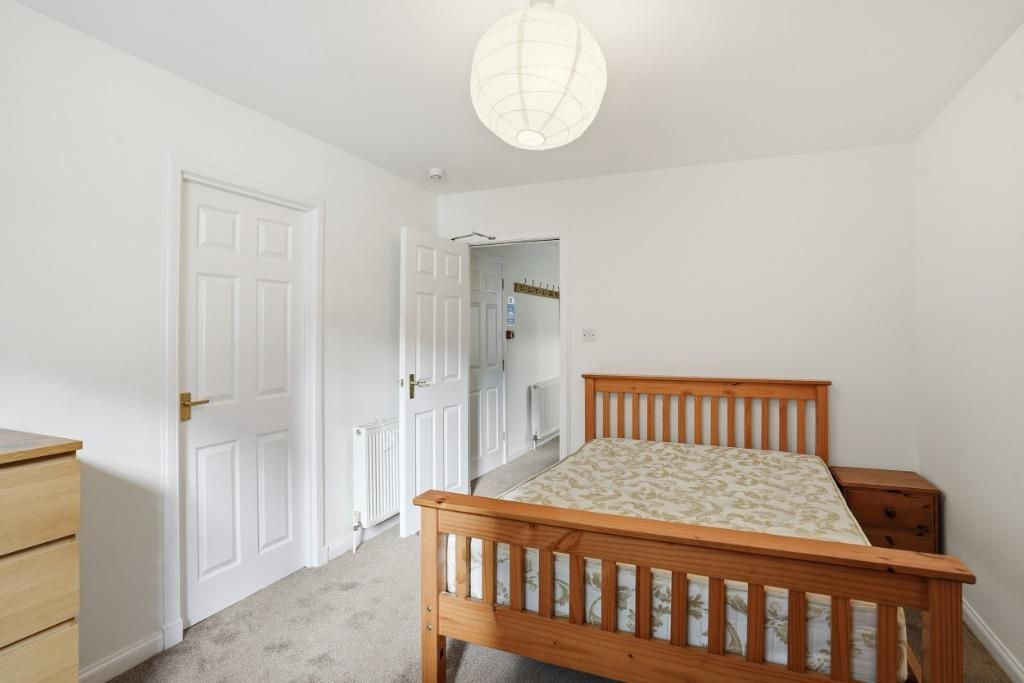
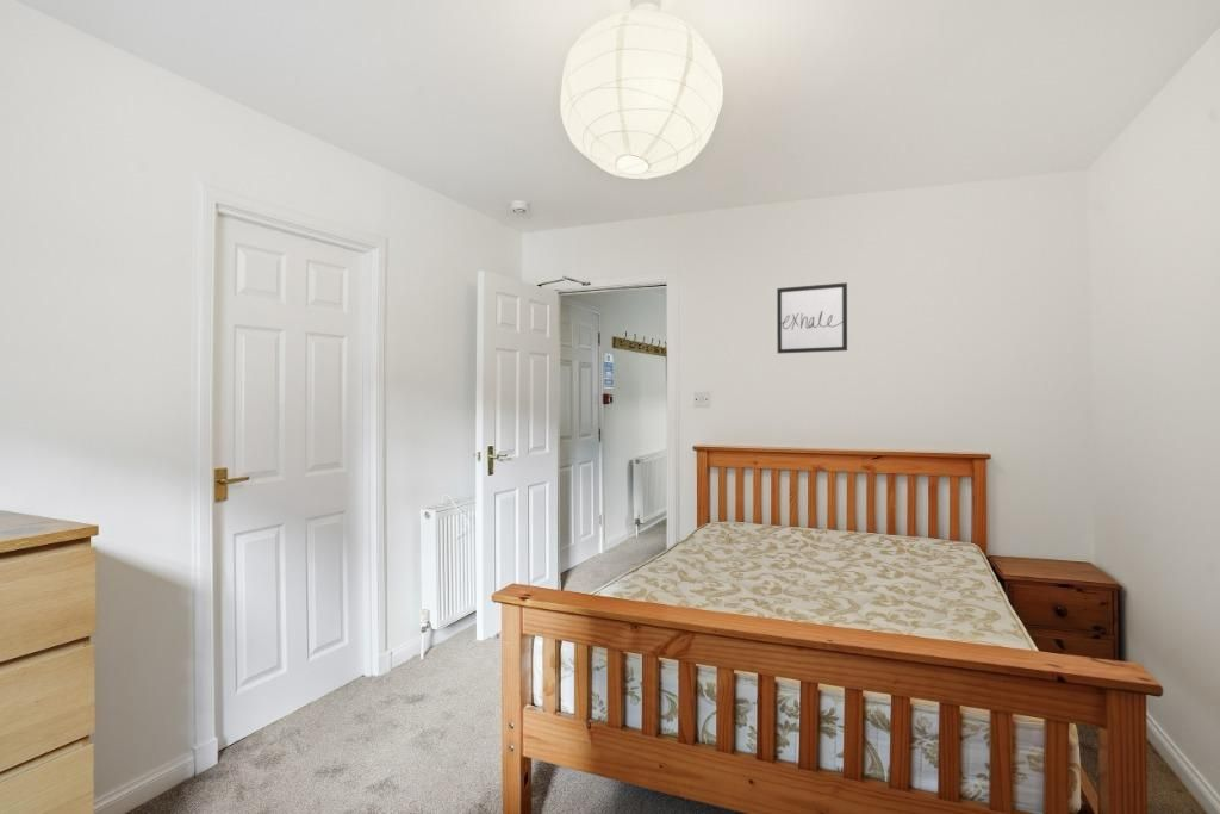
+ wall art [776,281,848,354]
